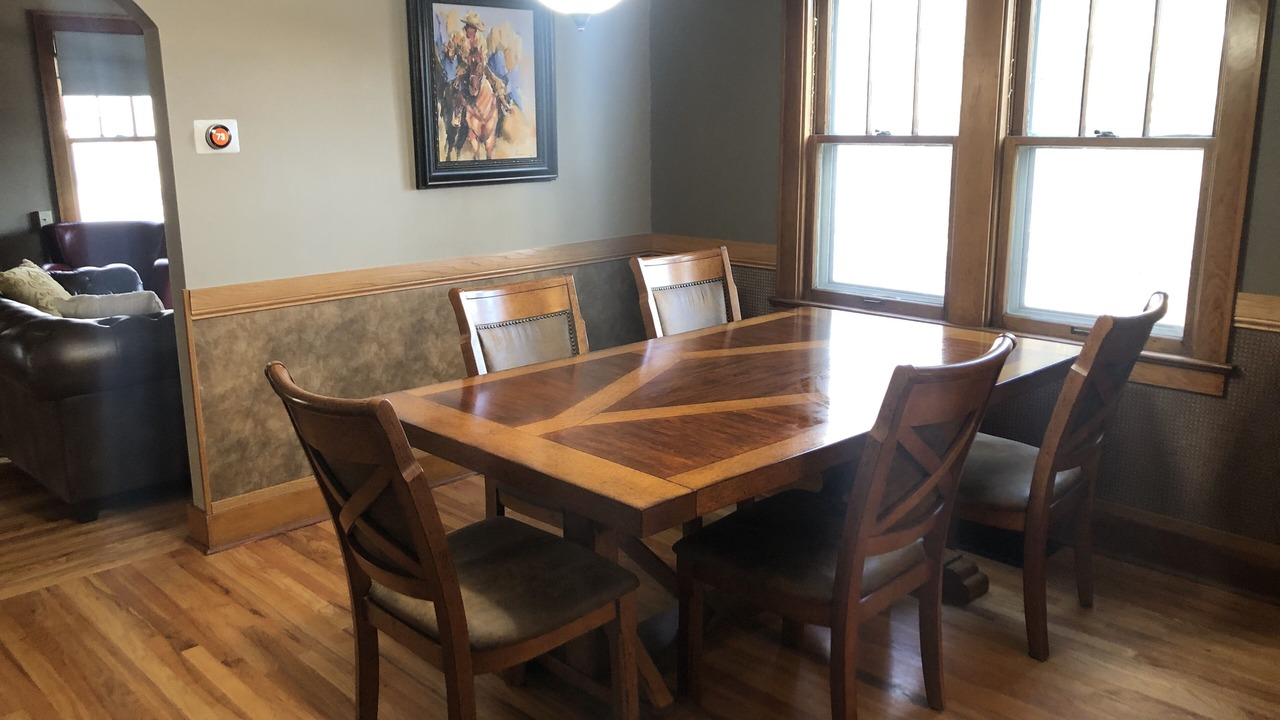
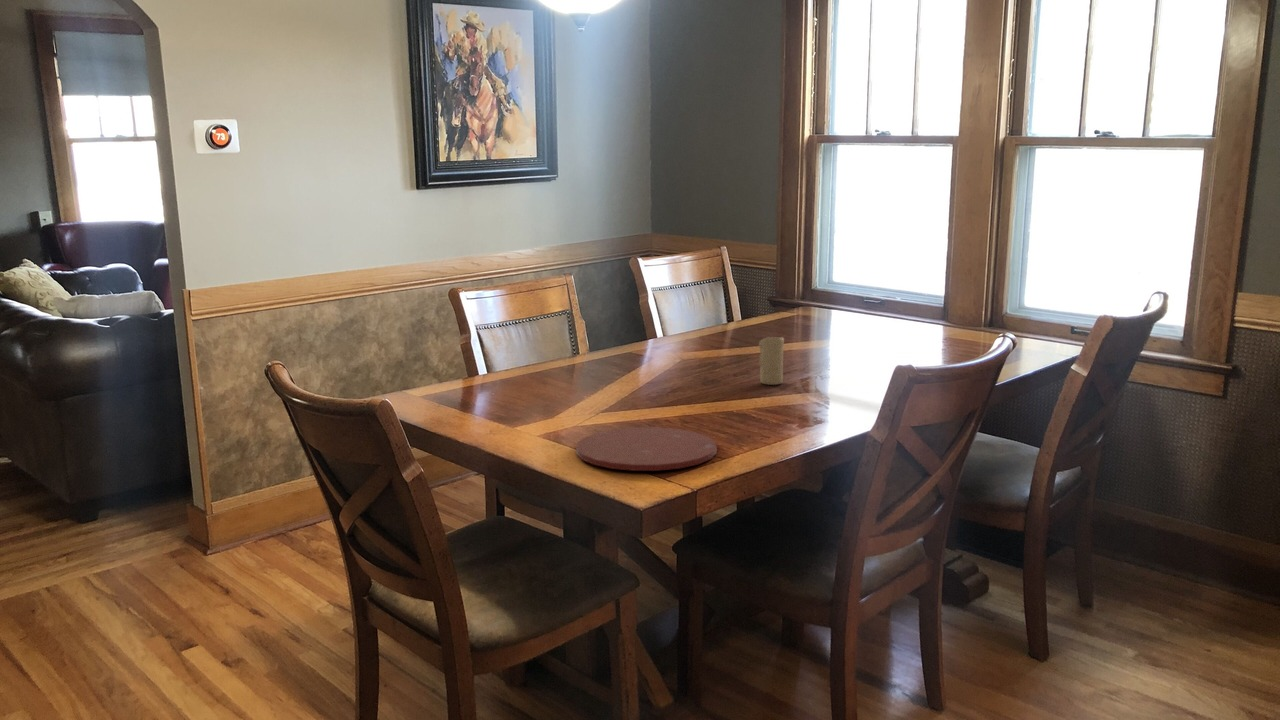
+ candle [758,336,785,386]
+ plate [575,426,718,472]
